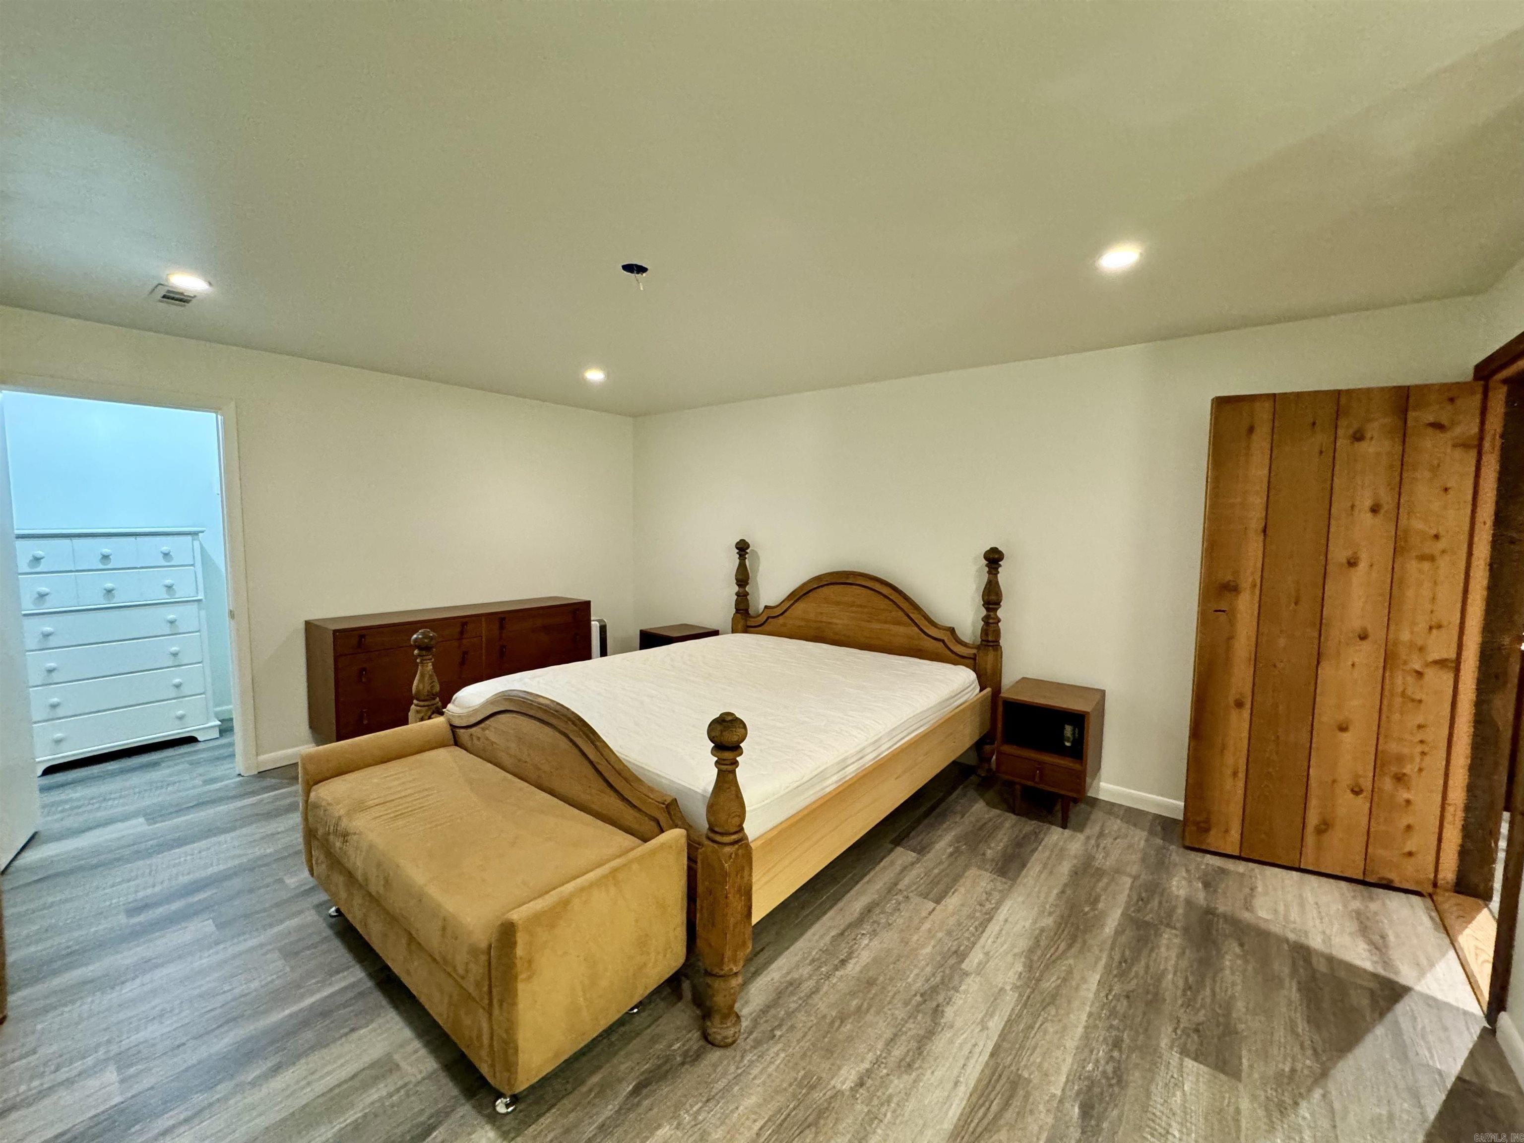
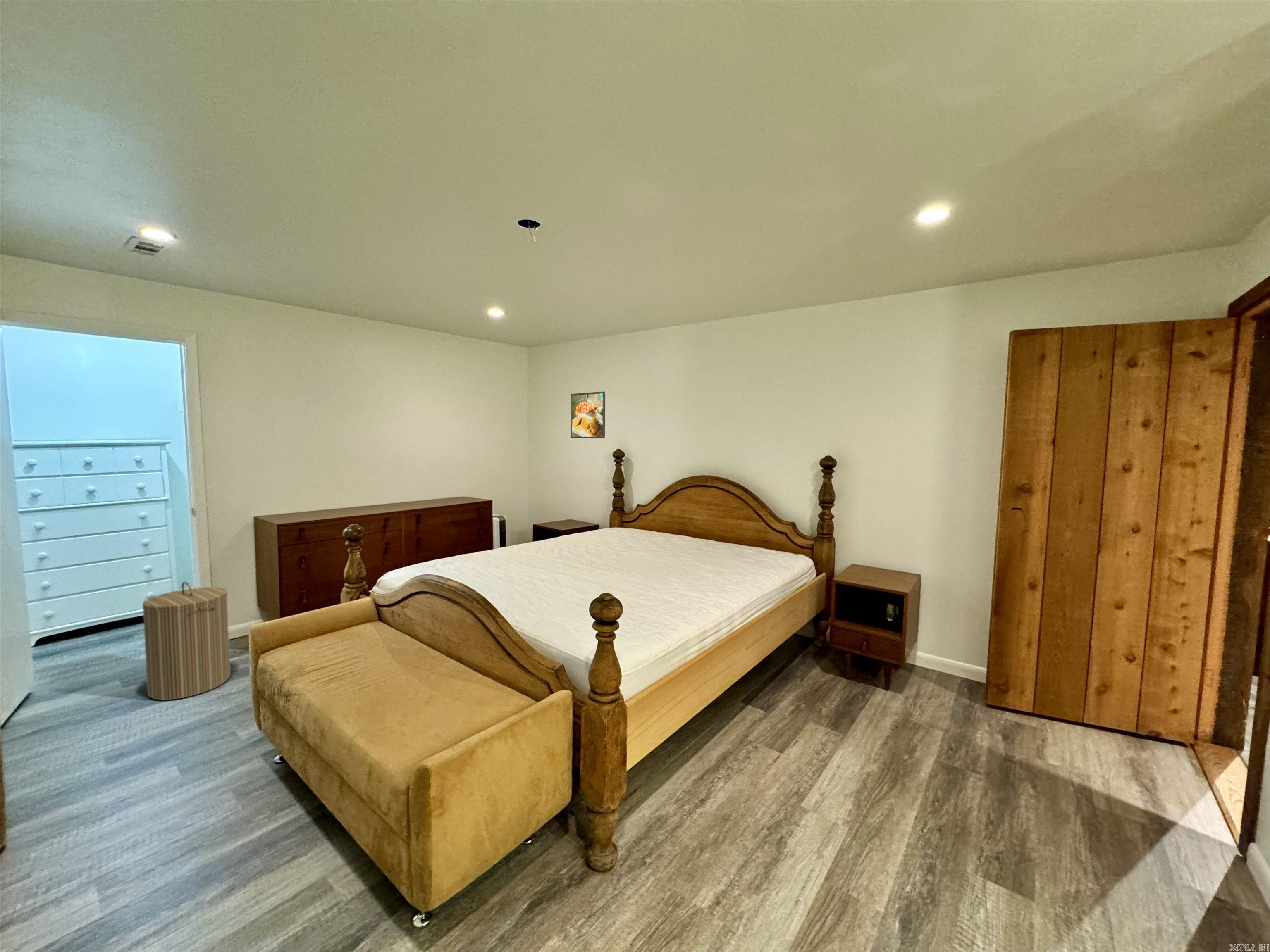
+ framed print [570,391,606,439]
+ laundry hamper [142,581,231,700]
